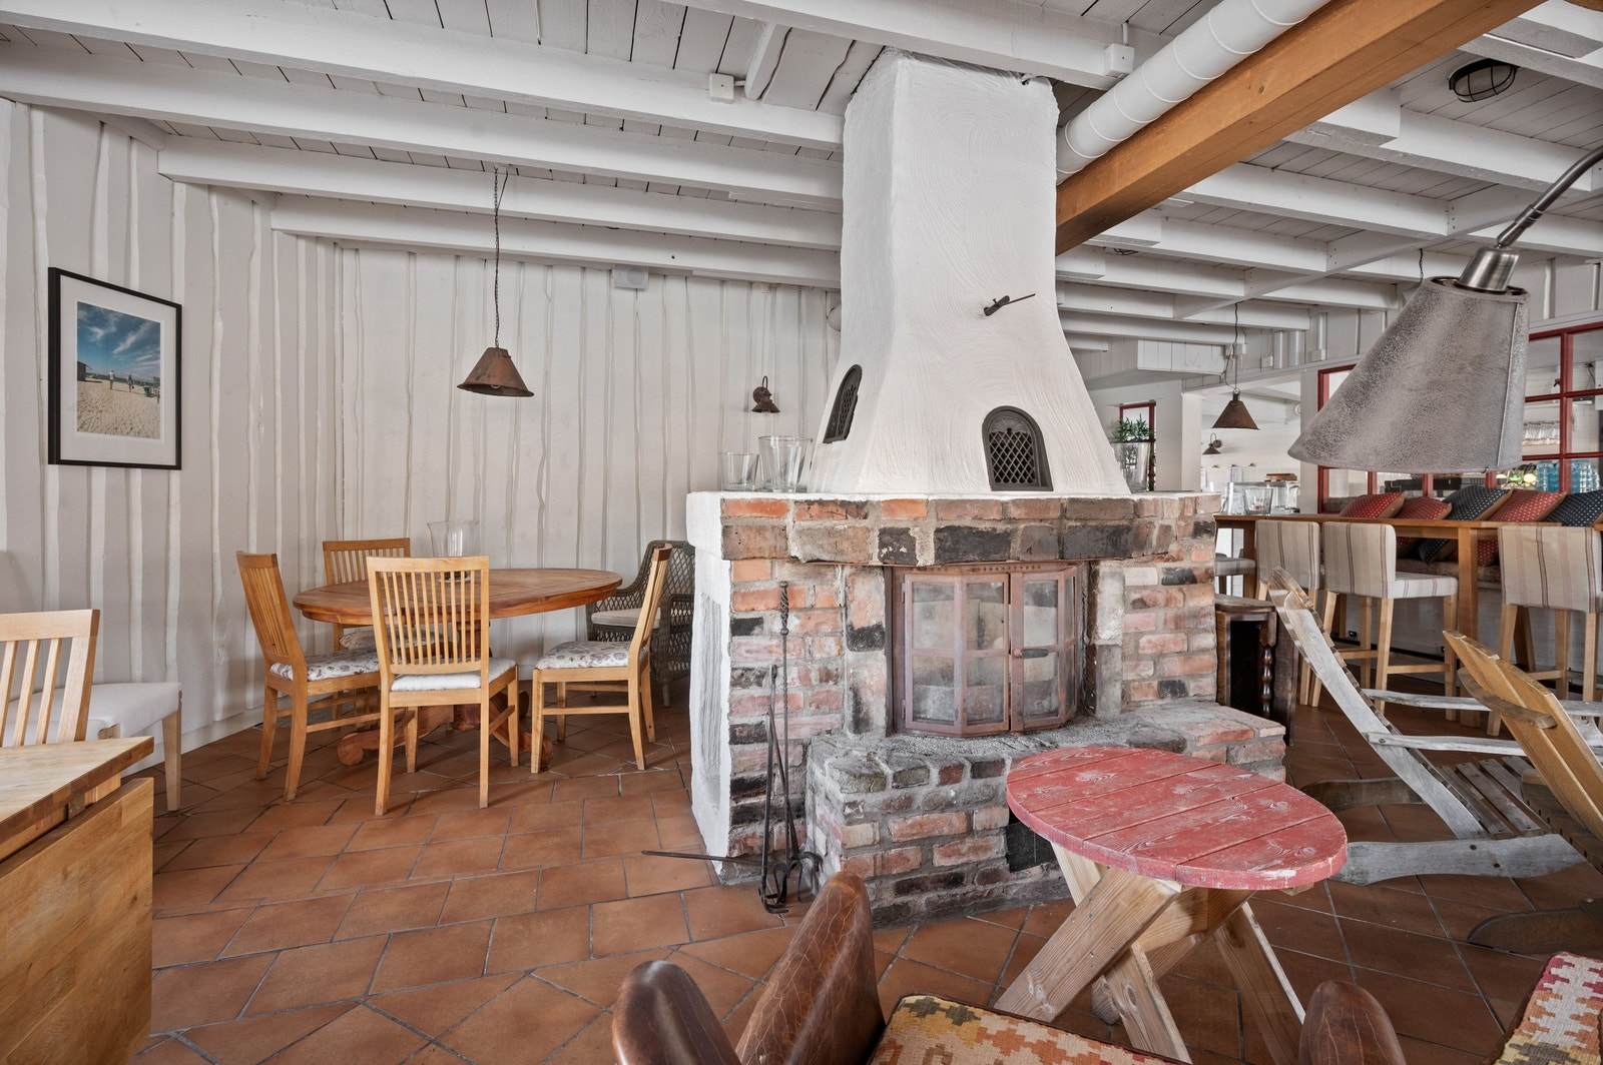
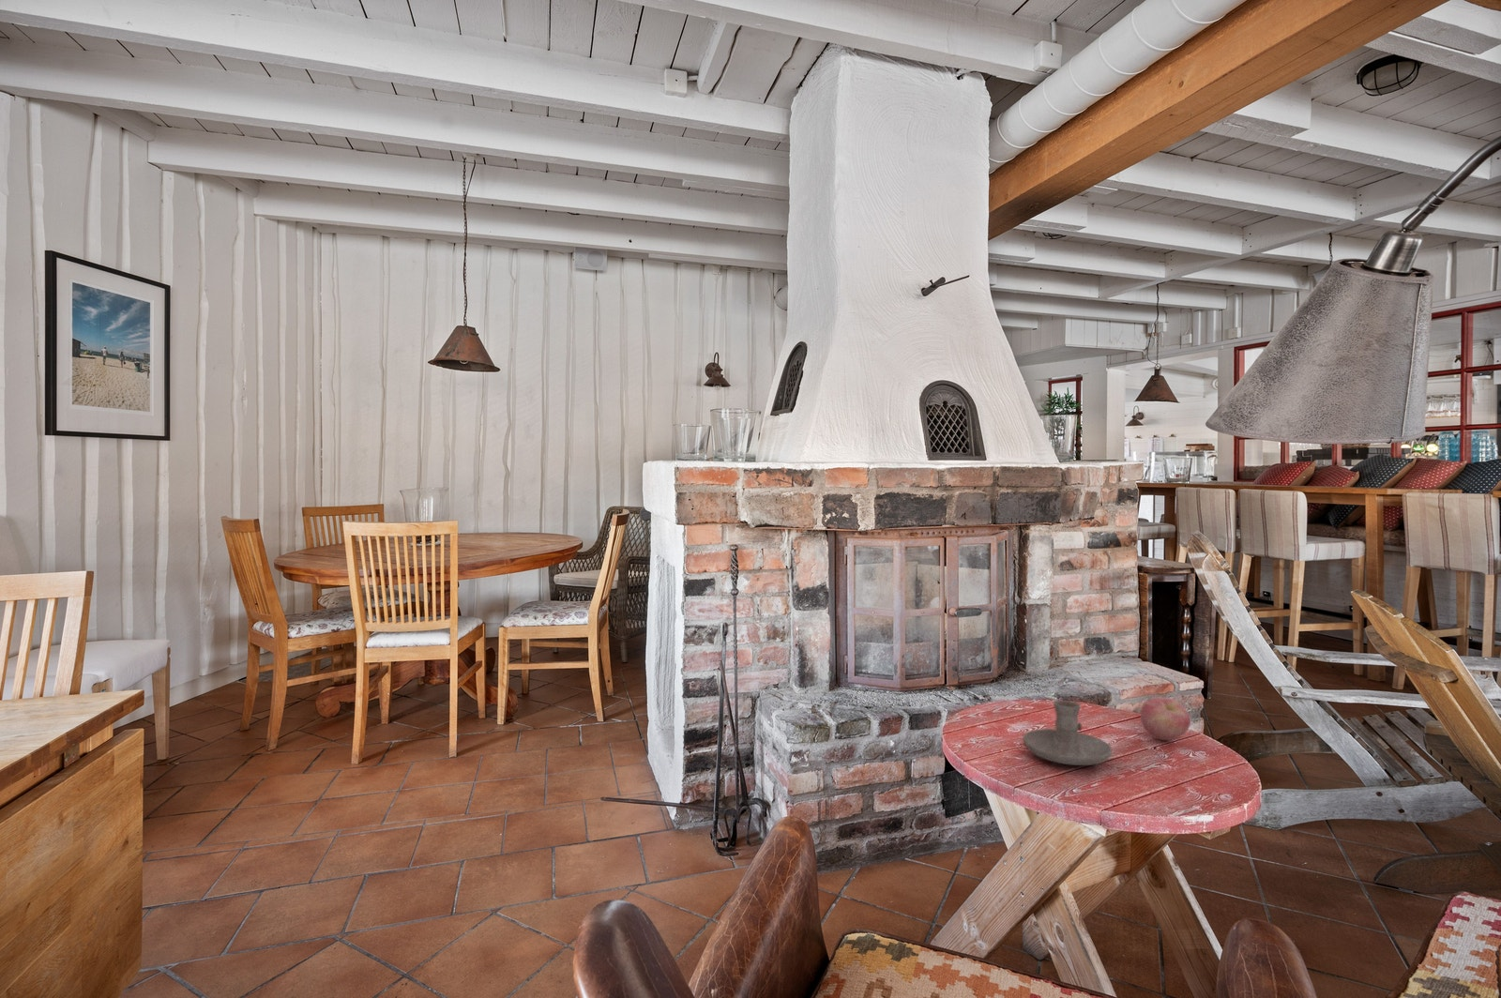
+ candle holder [1021,698,1114,766]
+ apple [1140,696,1191,741]
